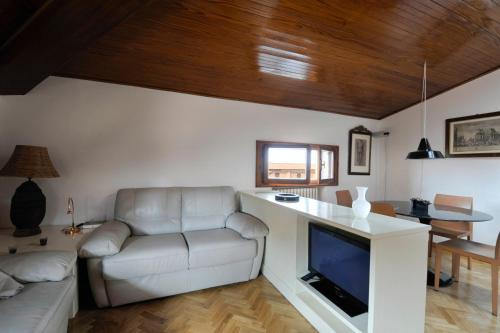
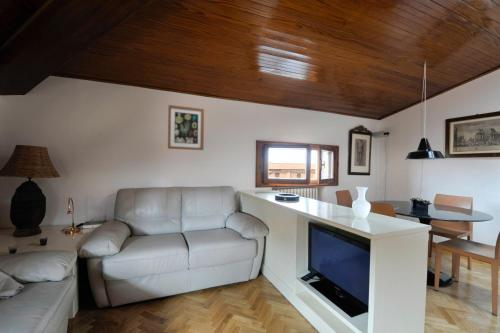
+ wall art [167,104,205,151]
